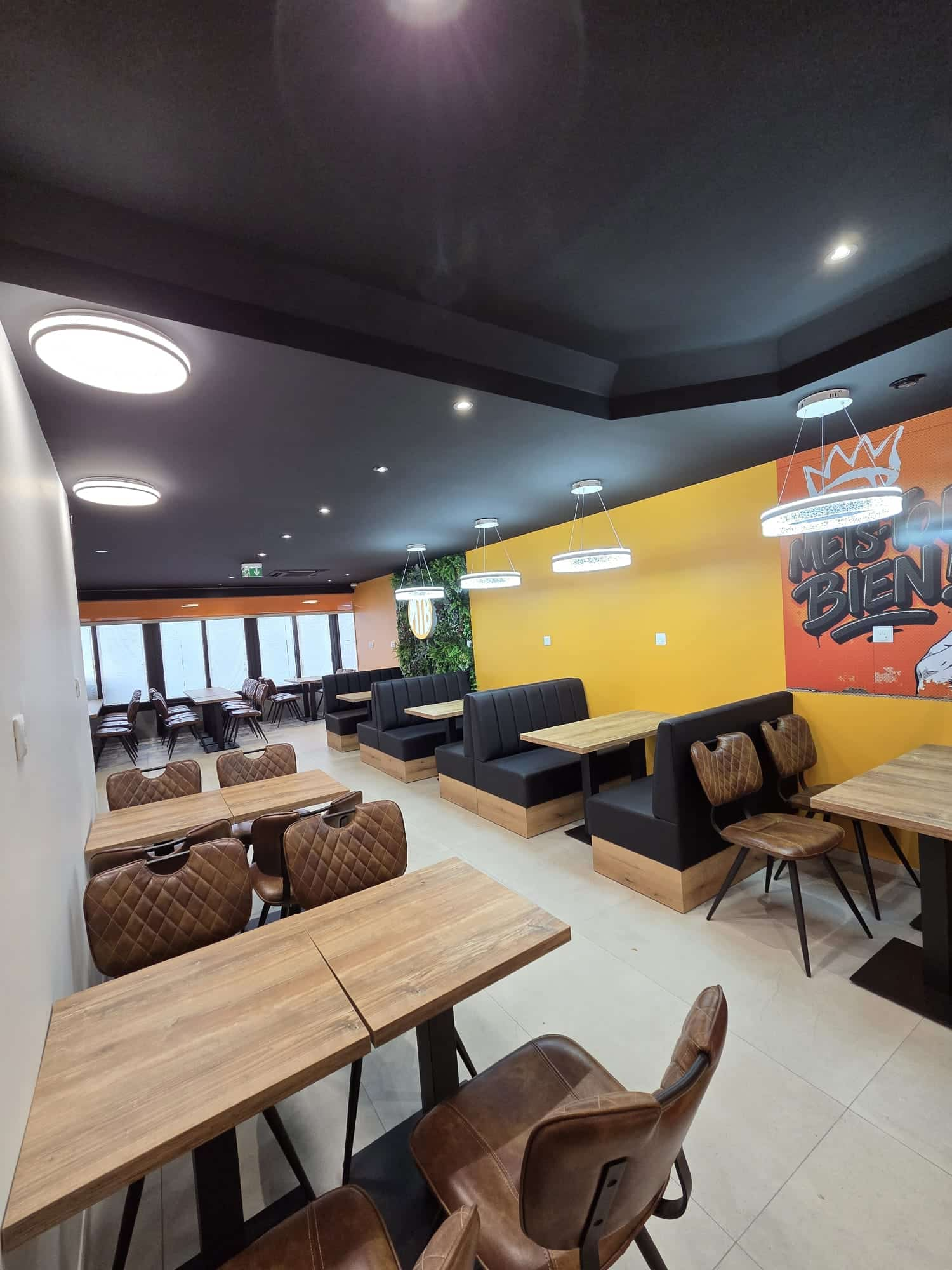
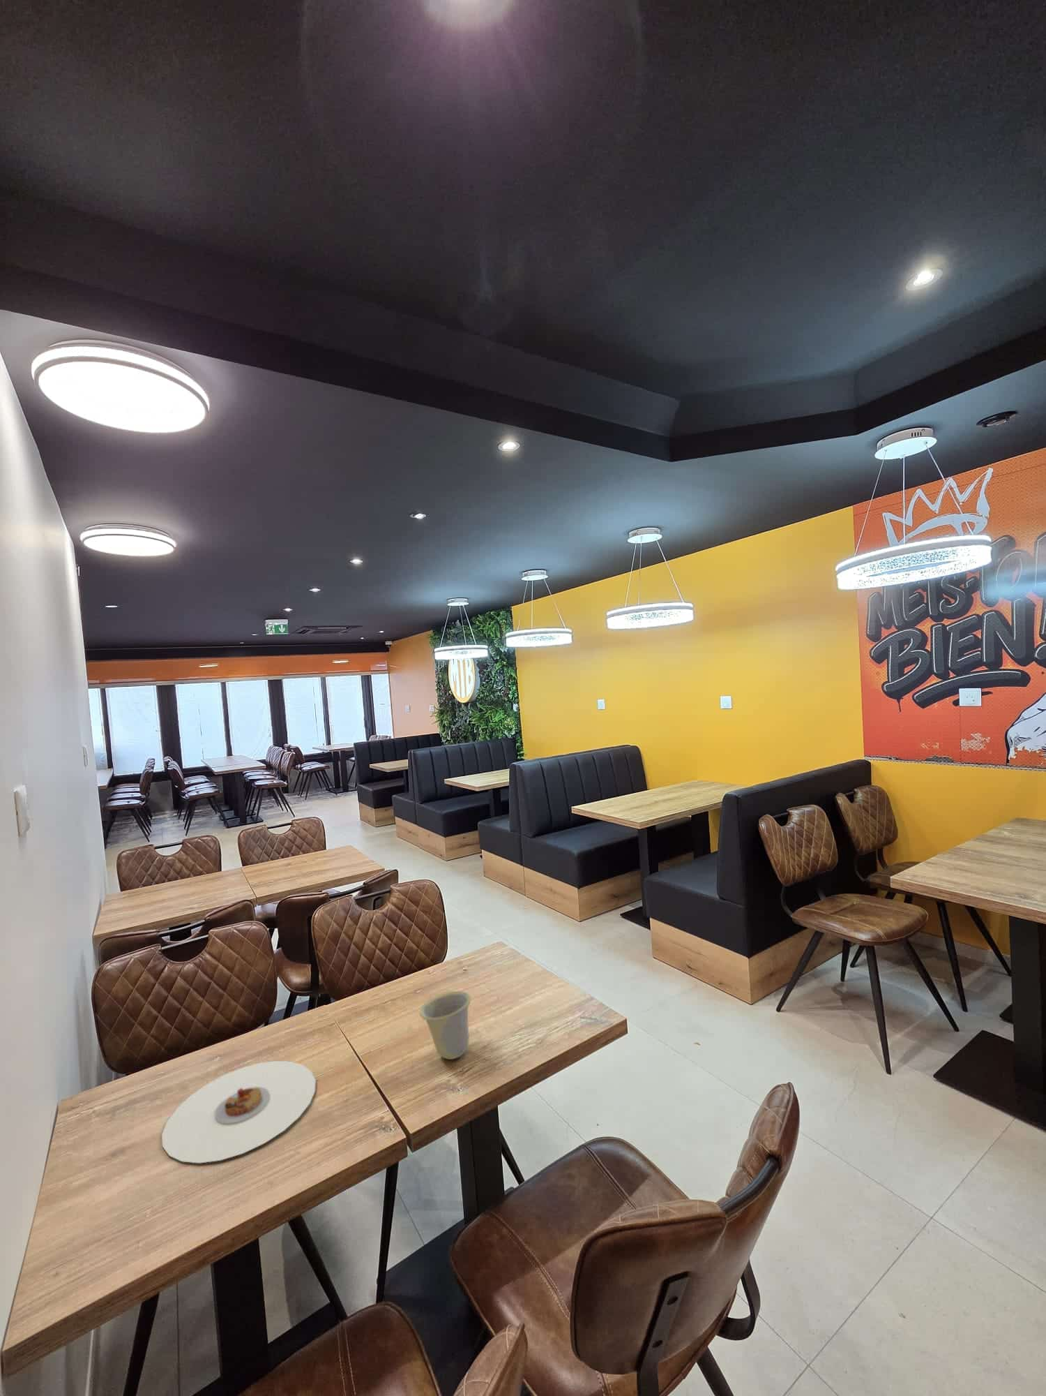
+ cup [419,990,472,1061]
+ plate [162,1061,316,1164]
